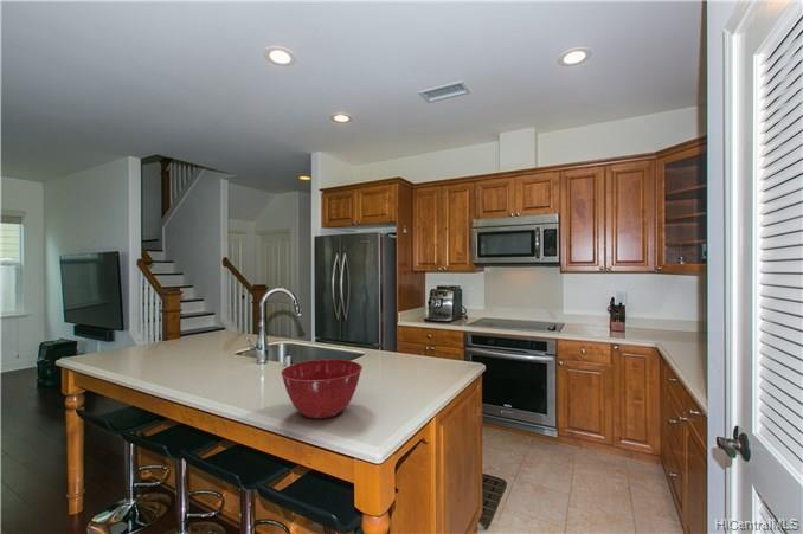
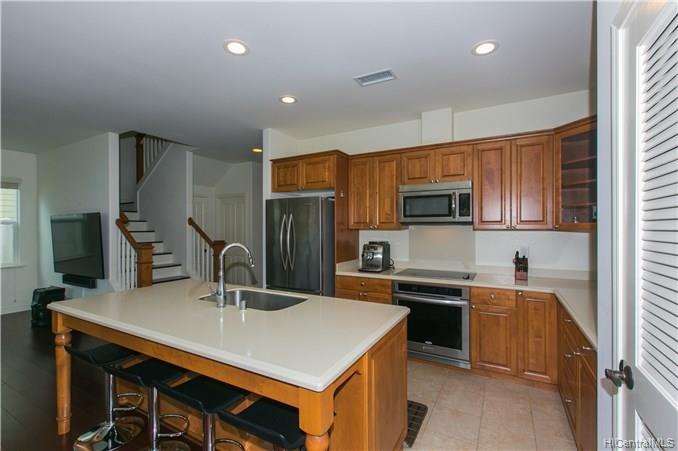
- mixing bowl [280,359,364,419]
